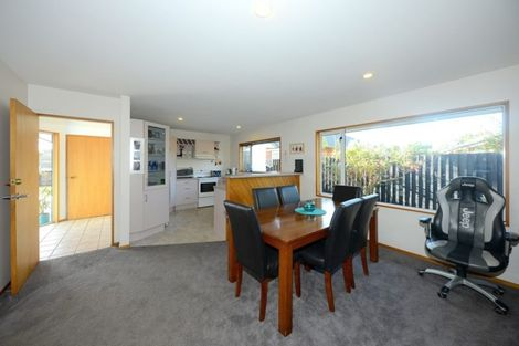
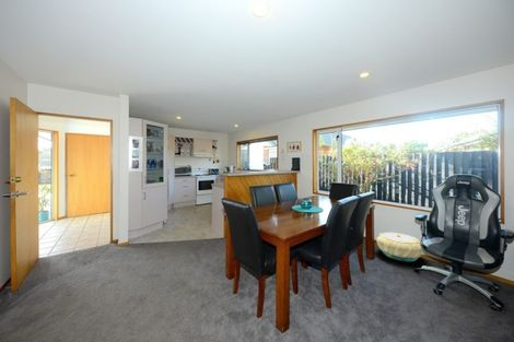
+ basket [375,232,424,262]
